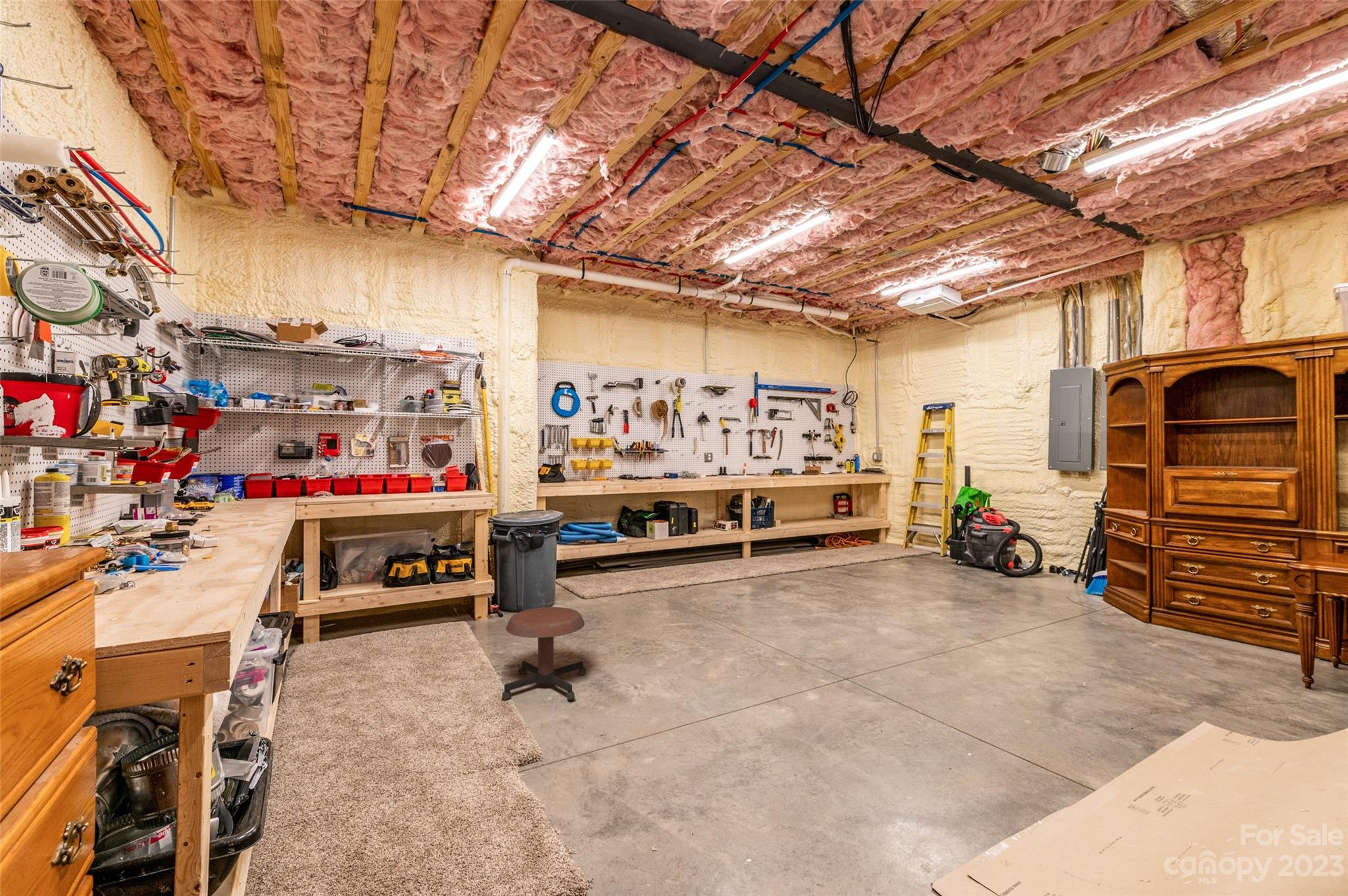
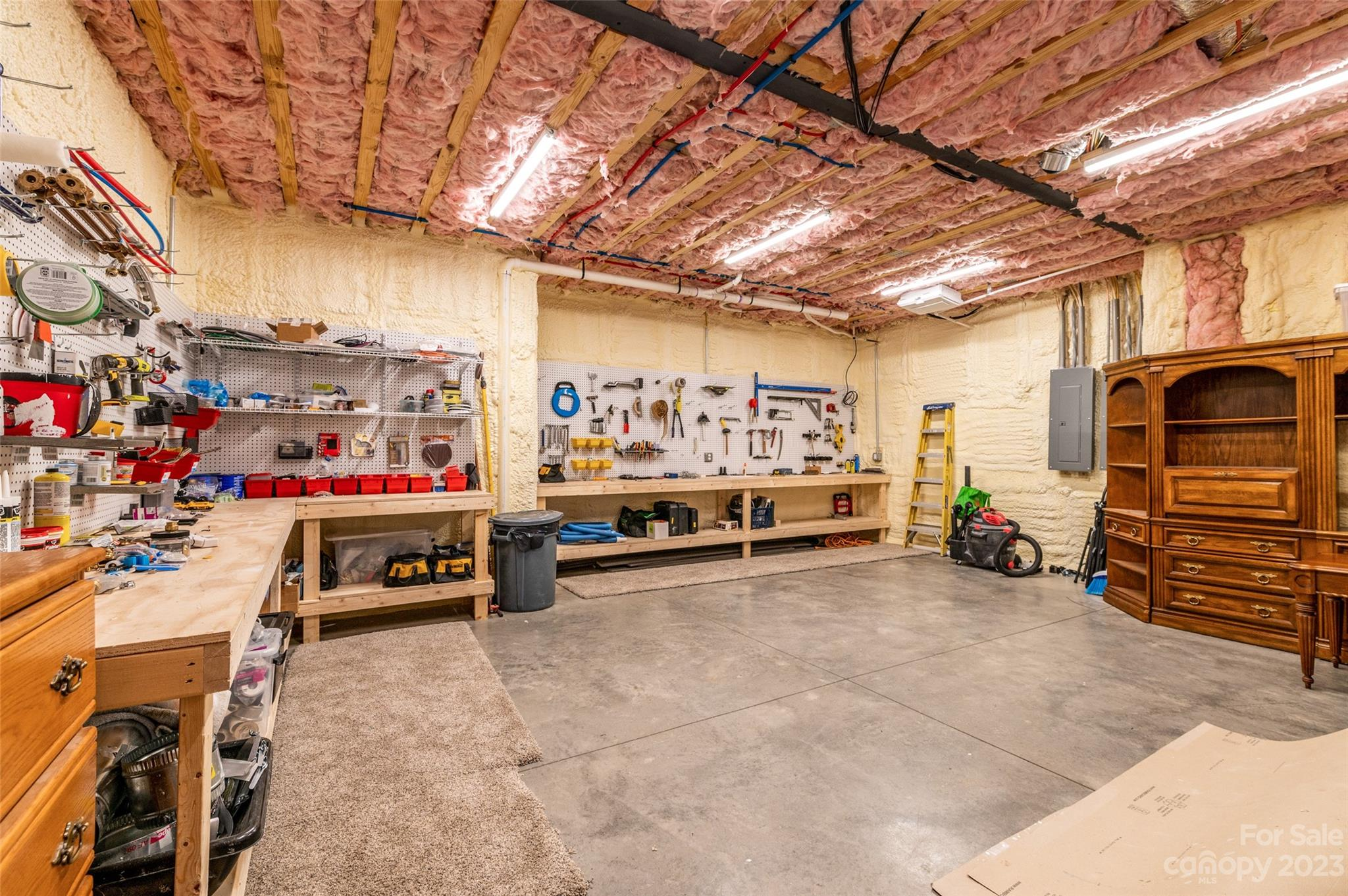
- stool [502,607,587,701]
